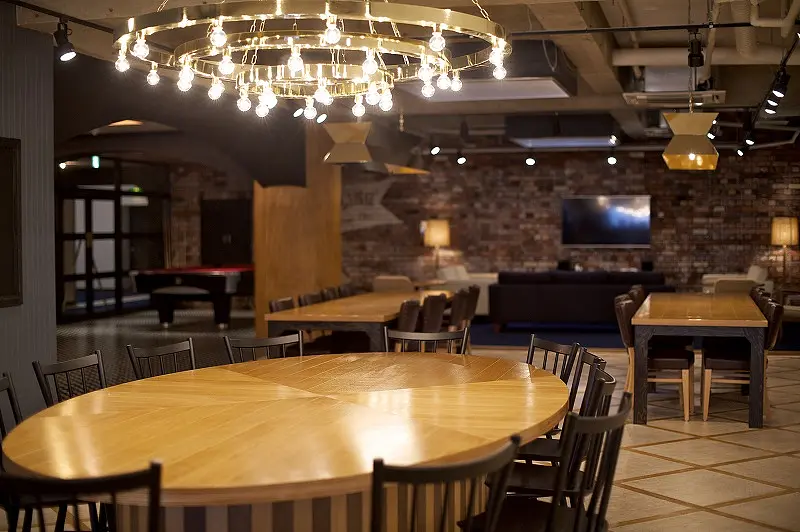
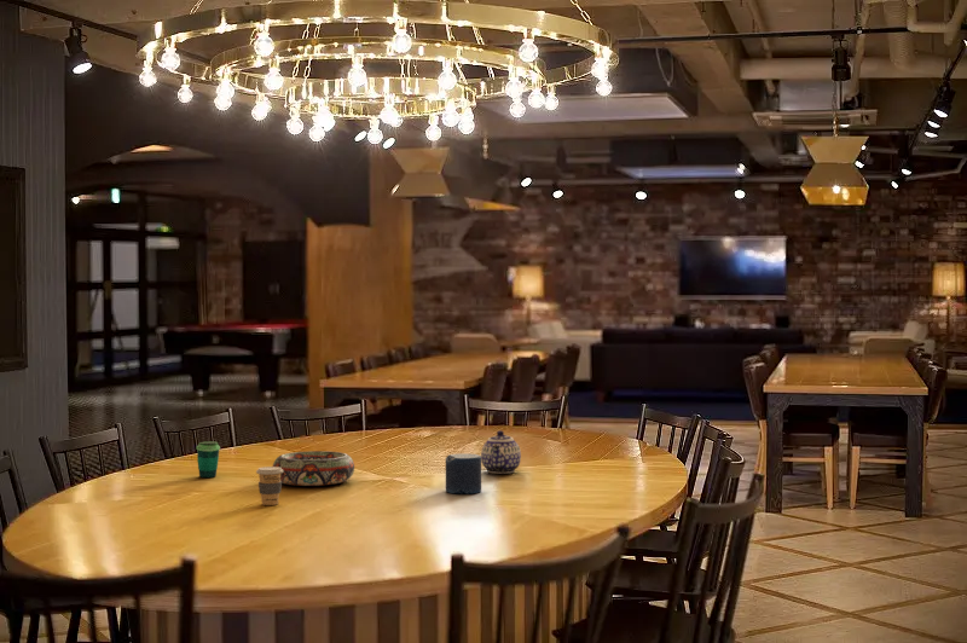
+ coffee cup [255,465,283,506]
+ cup [196,440,221,479]
+ candle [445,452,482,494]
+ decorative bowl [272,450,355,487]
+ teapot [480,429,522,475]
